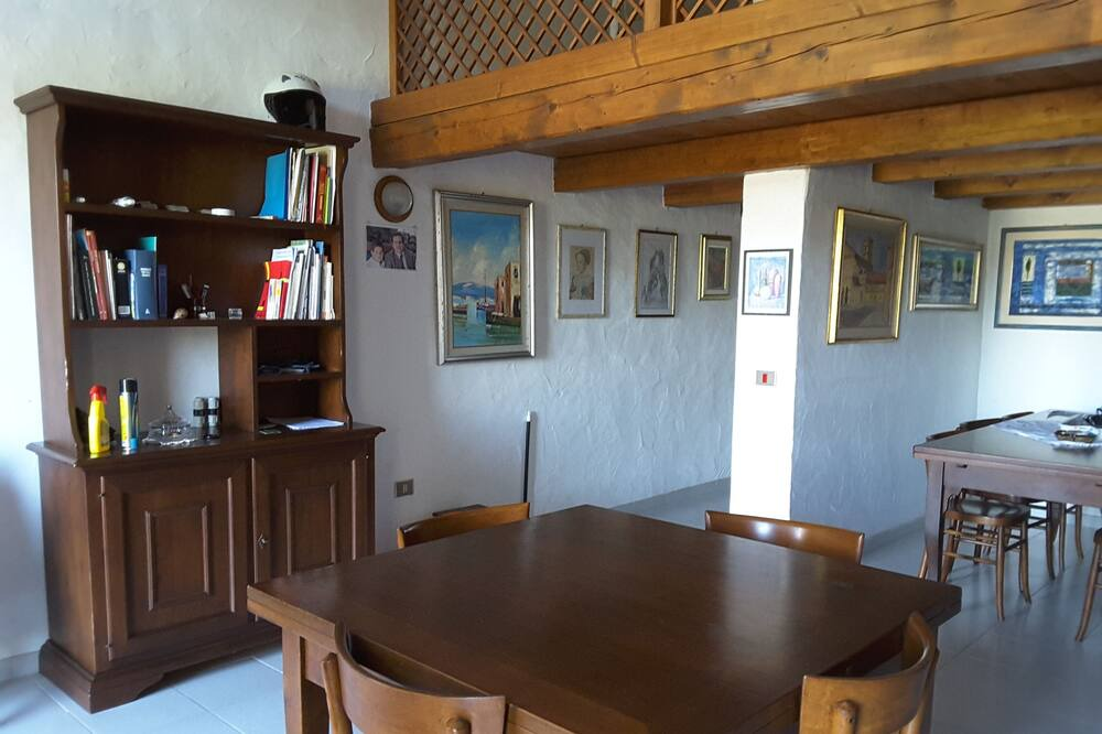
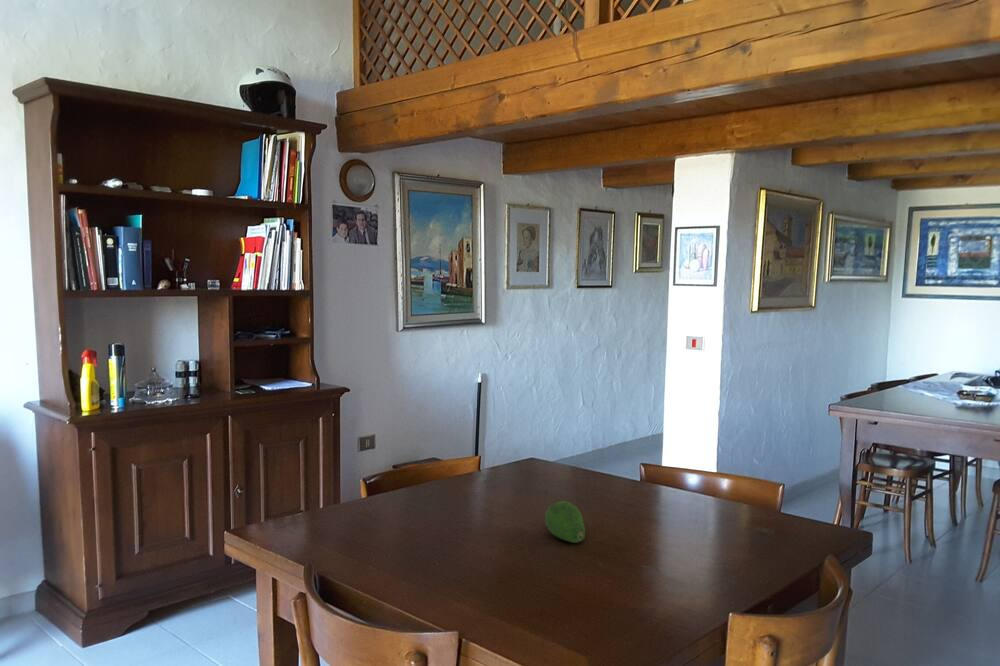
+ fruit [544,500,586,544]
